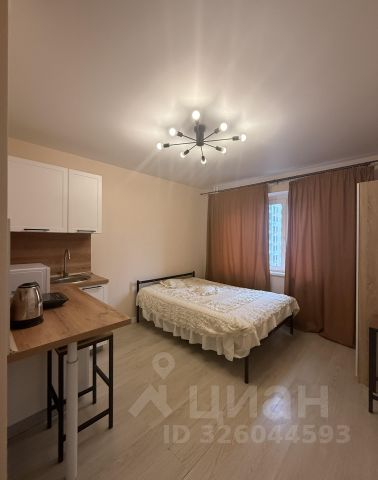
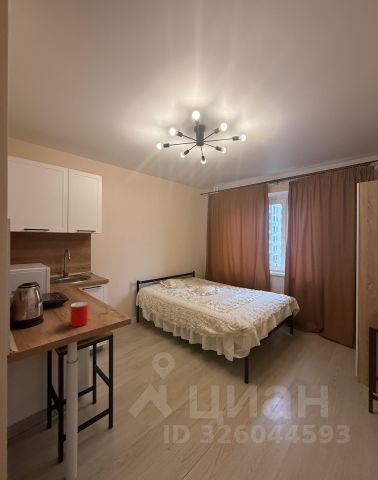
+ cup [69,301,89,328]
